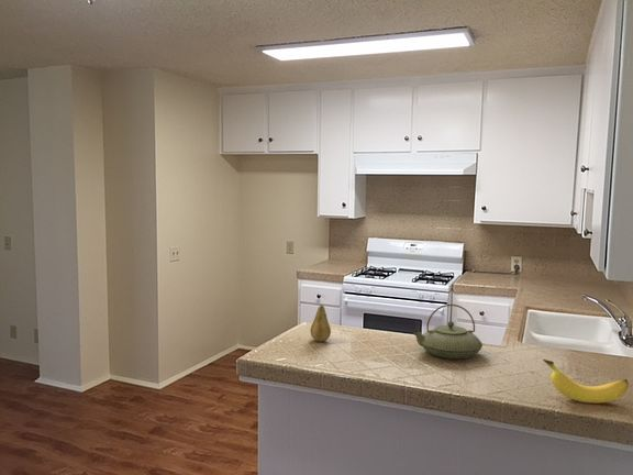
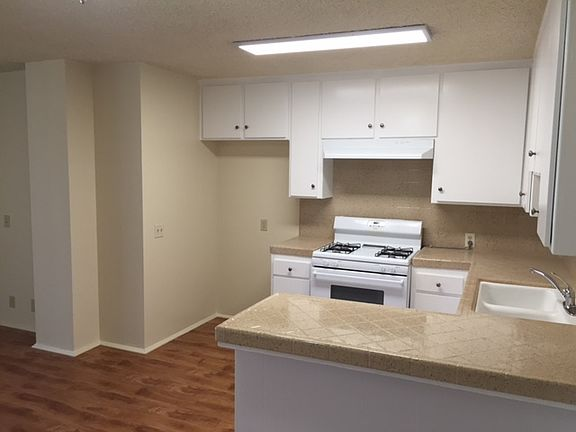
- banana [542,358,630,405]
- teapot [411,303,484,360]
- fruit [309,303,332,342]
